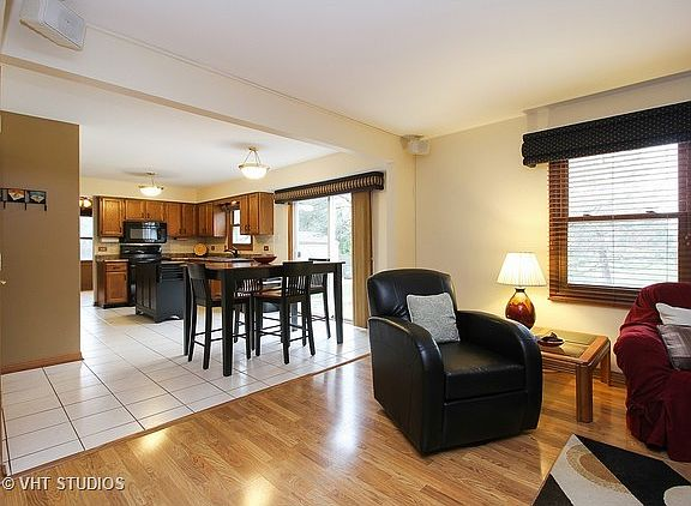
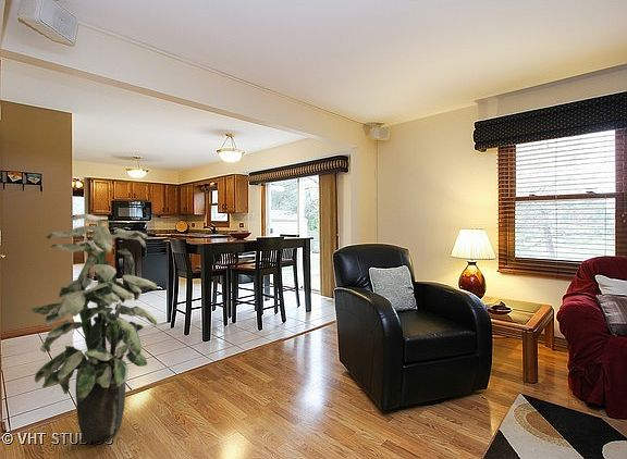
+ indoor plant [27,213,158,444]
